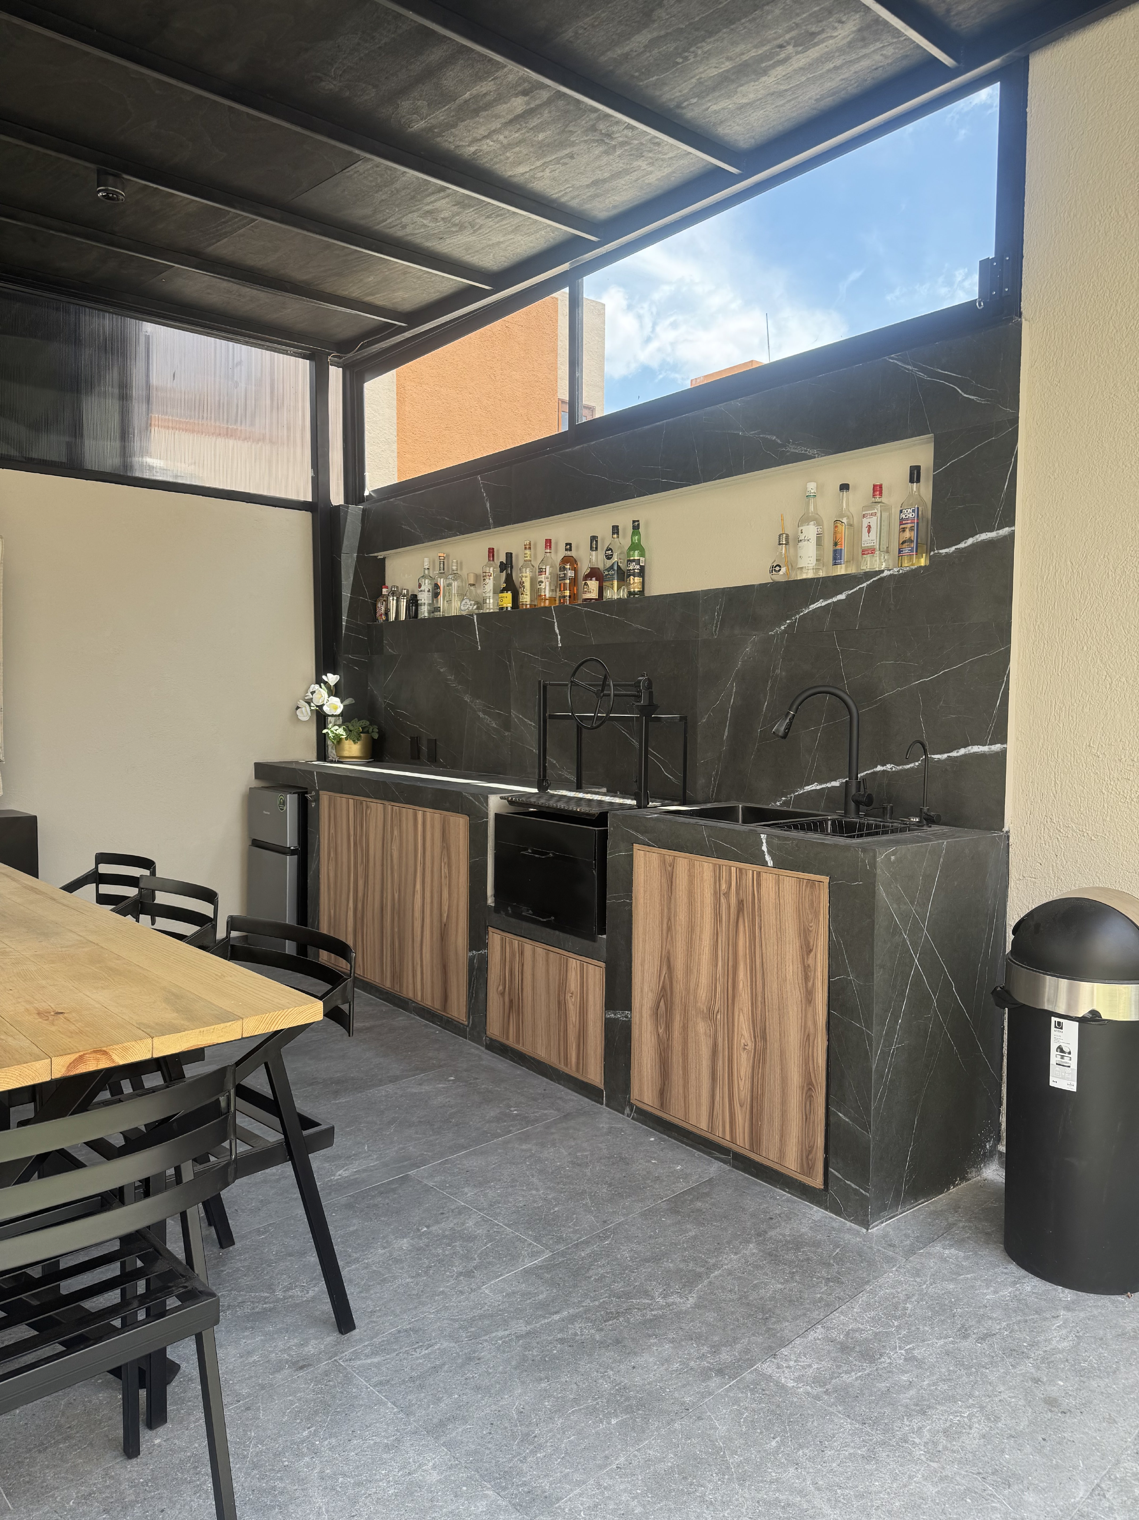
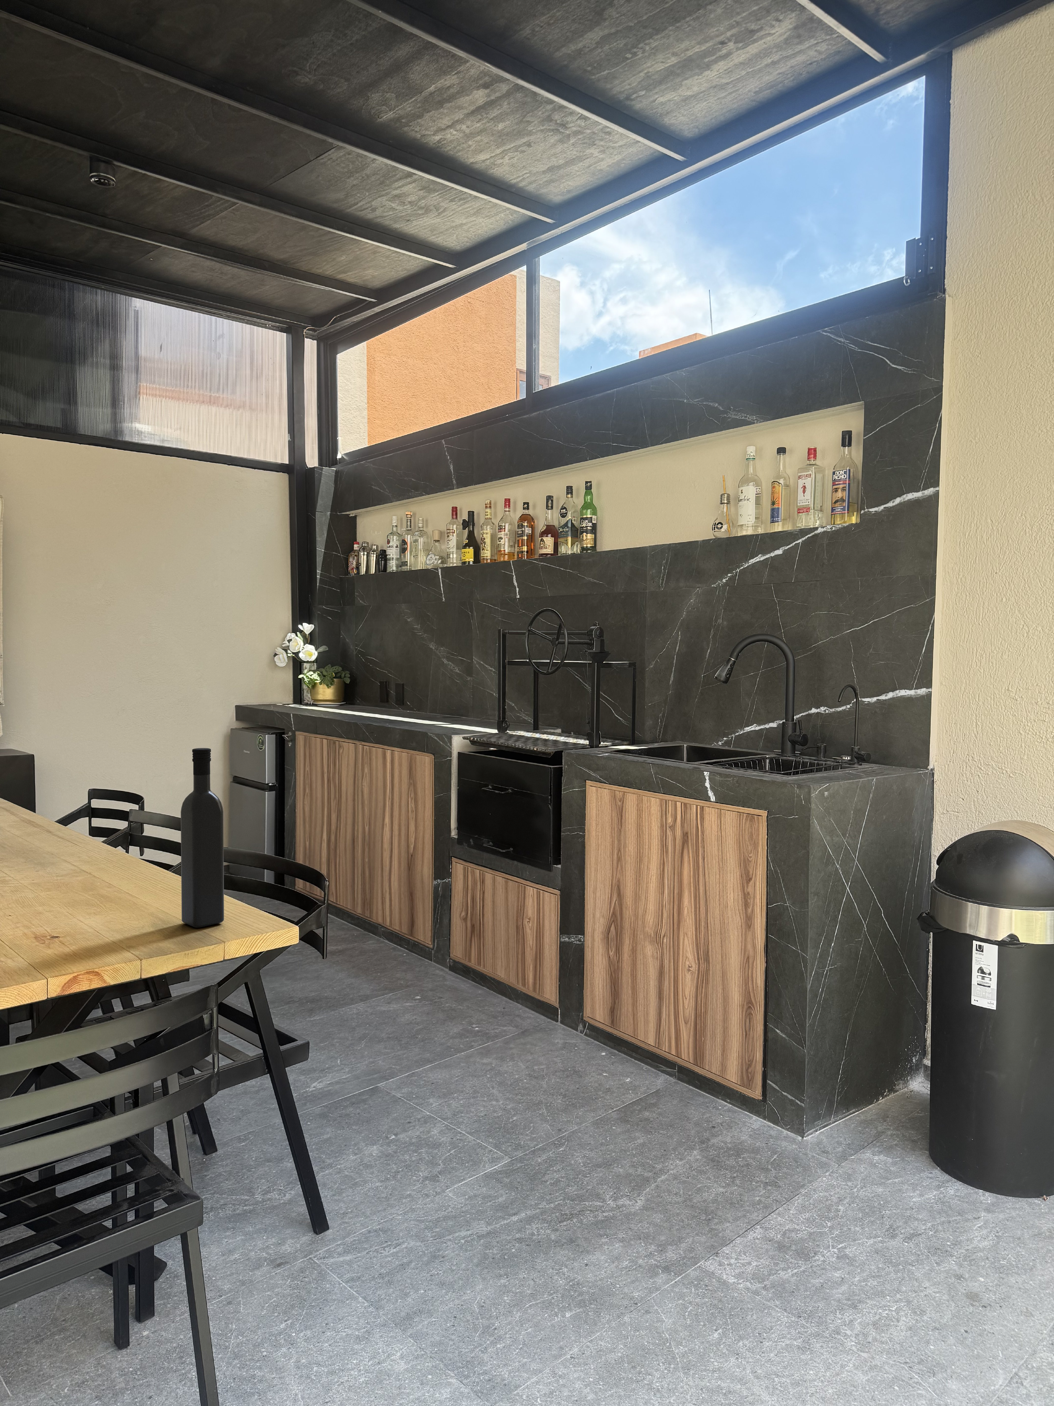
+ wine bottle [180,747,225,928]
